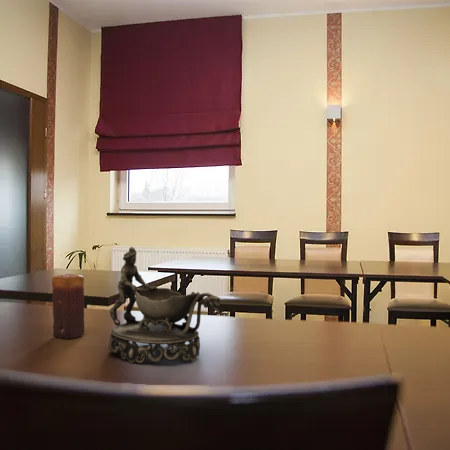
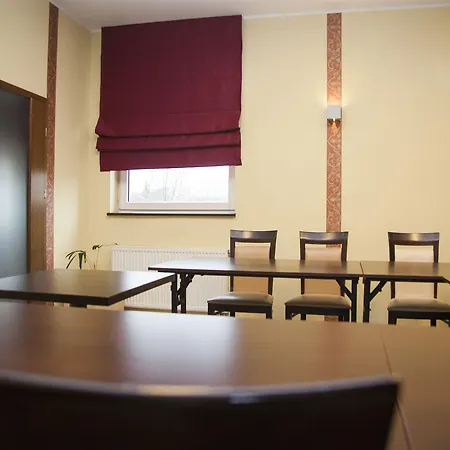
- decorative bowl [107,246,221,364]
- candle [51,273,86,340]
